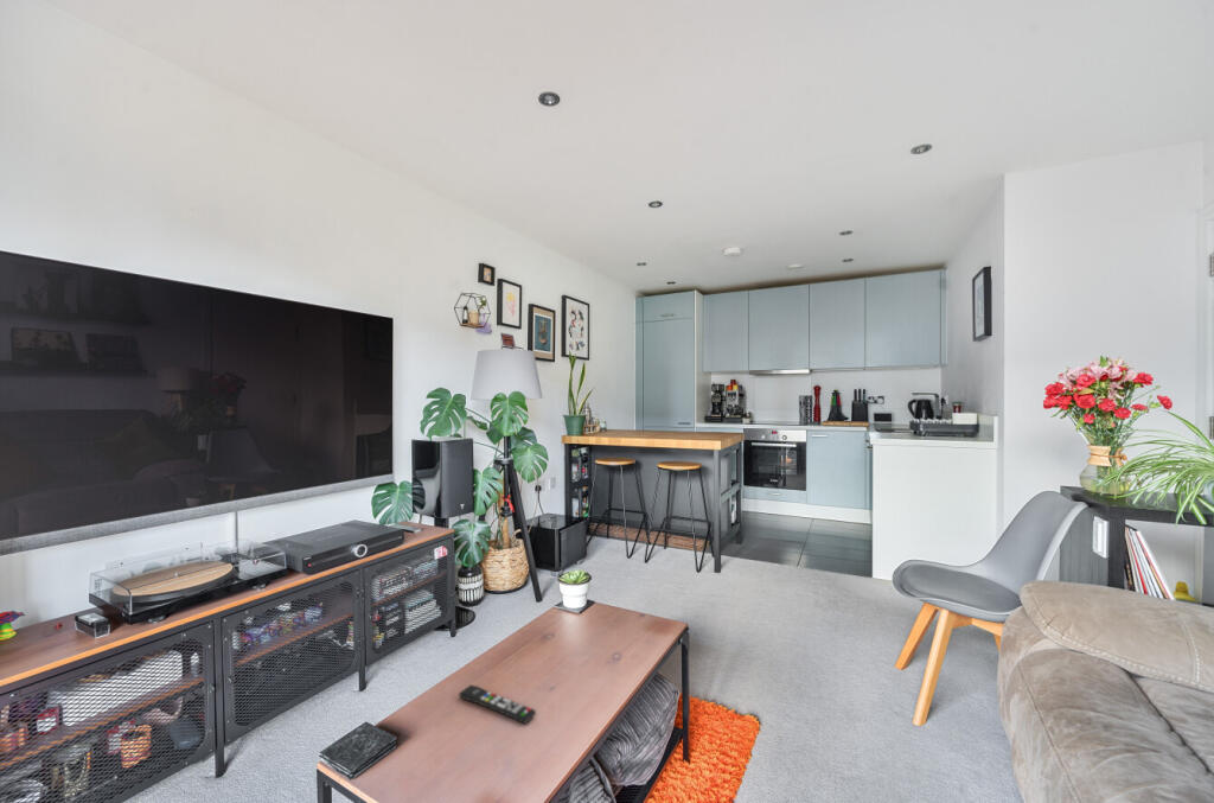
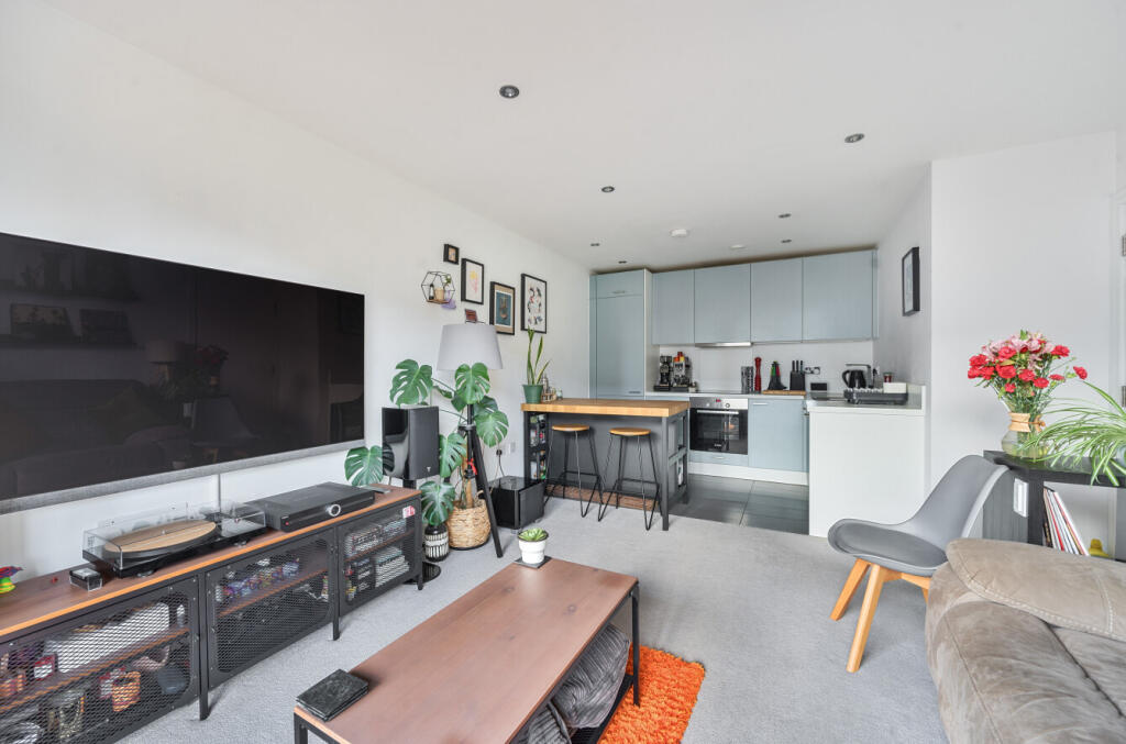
- remote control [458,683,537,725]
